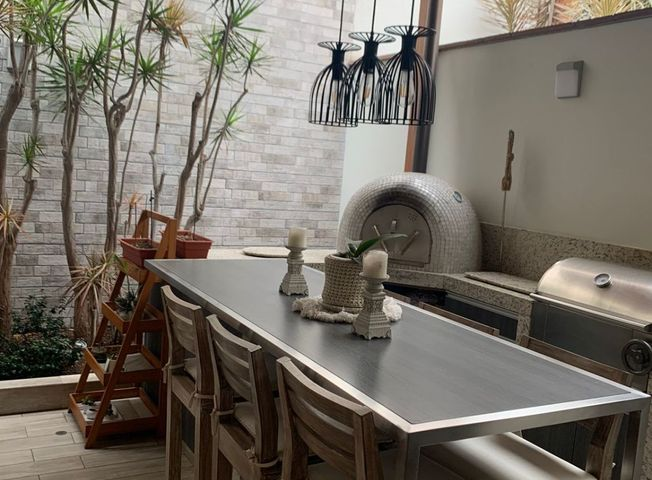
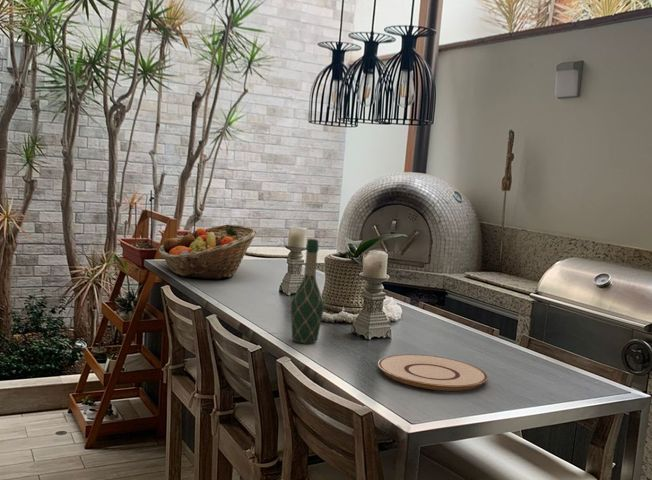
+ wine bottle [290,238,325,344]
+ fruit basket [158,224,259,280]
+ plate [377,353,489,392]
